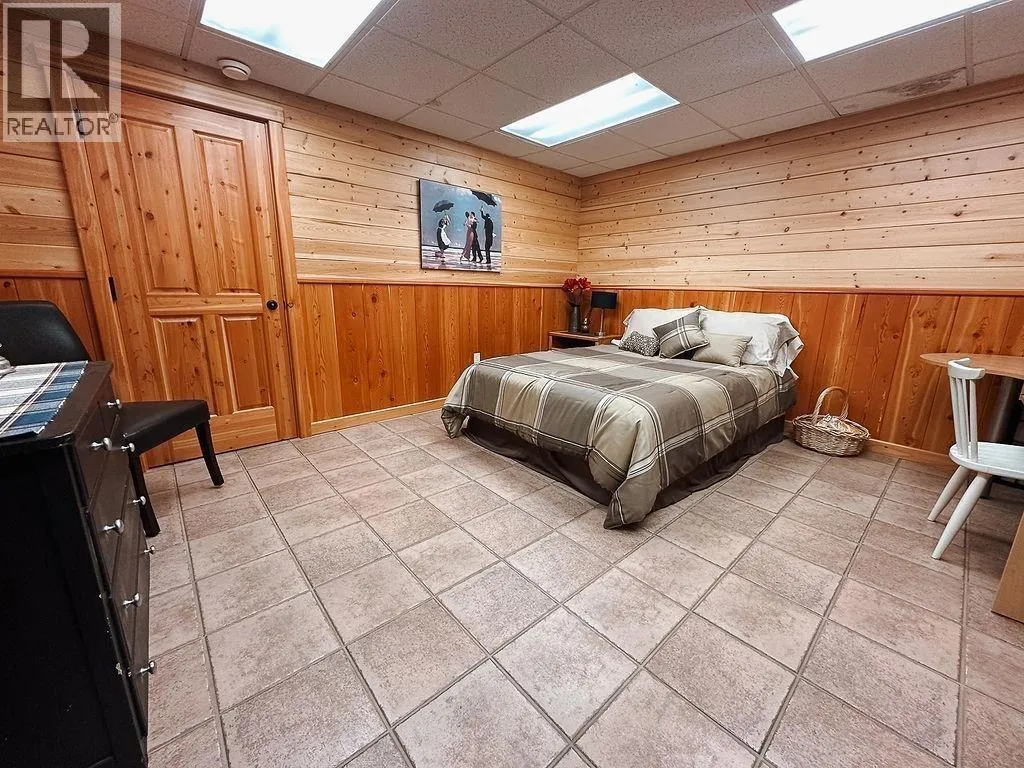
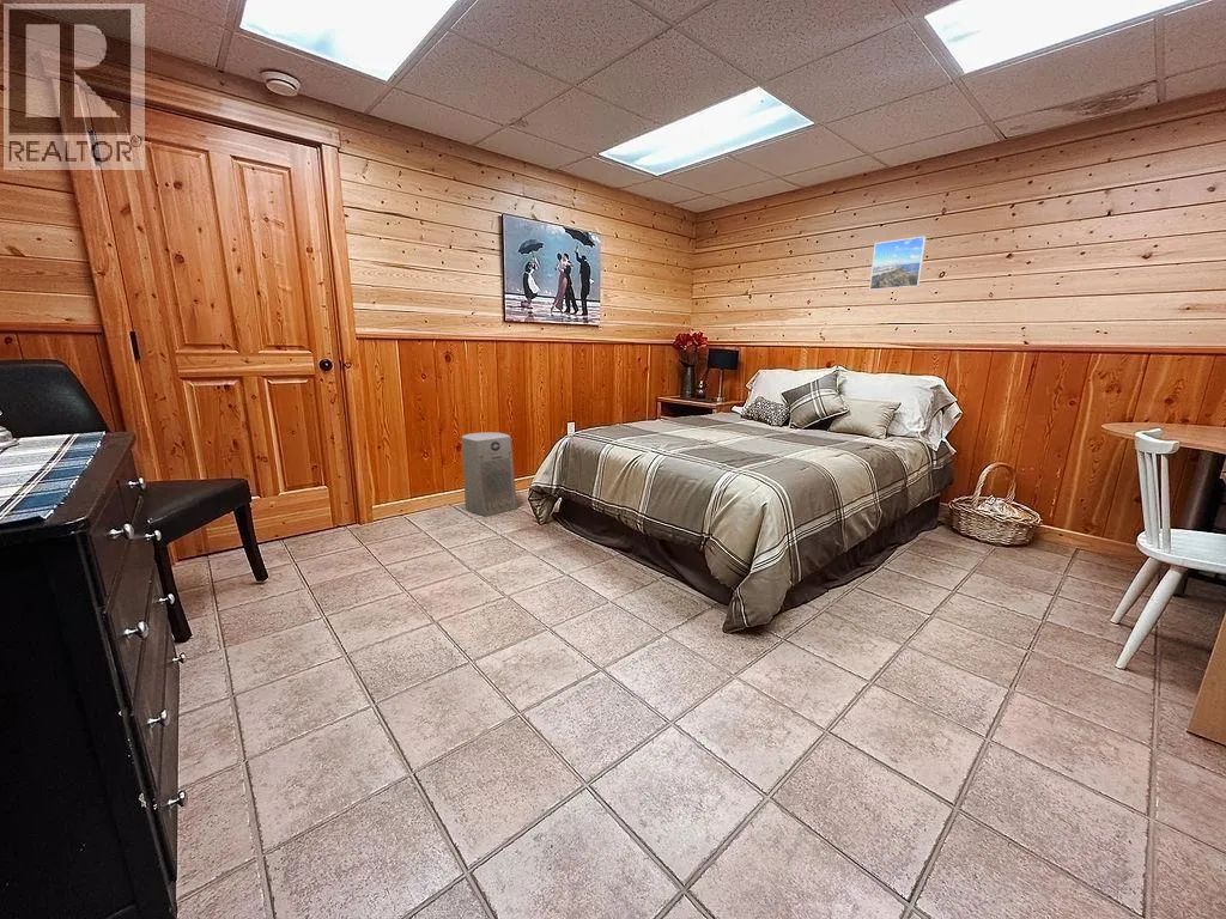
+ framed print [868,236,928,292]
+ fan [461,431,518,518]
